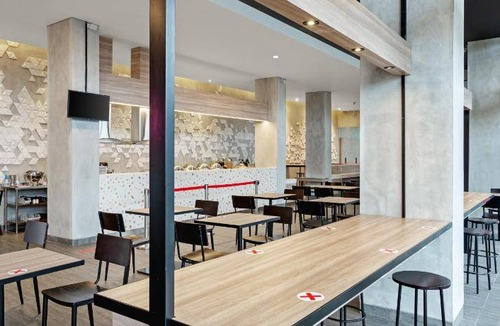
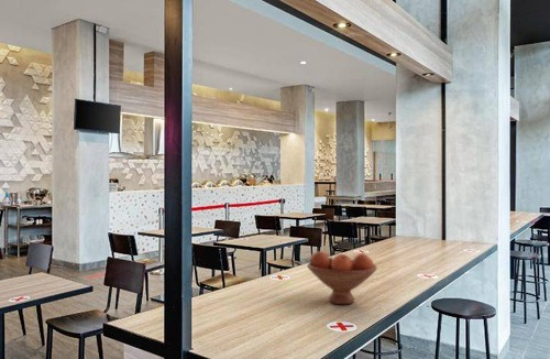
+ fruit bowl [306,250,378,305]
